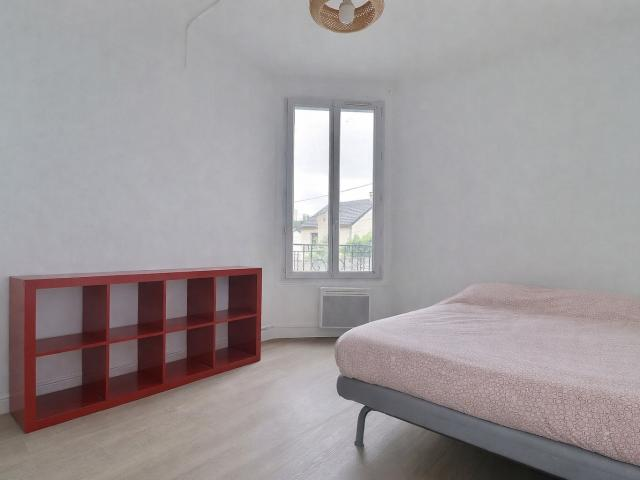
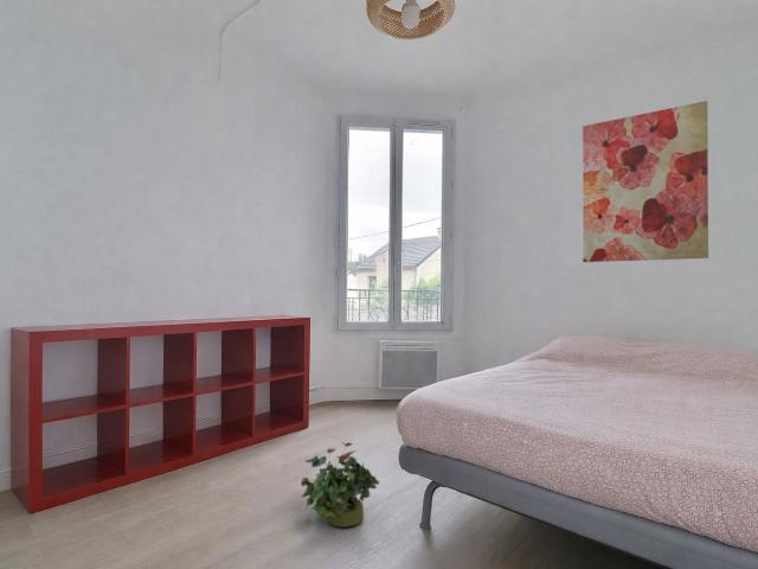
+ wall art [582,100,709,263]
+ potted plant [300,441,381,529]
